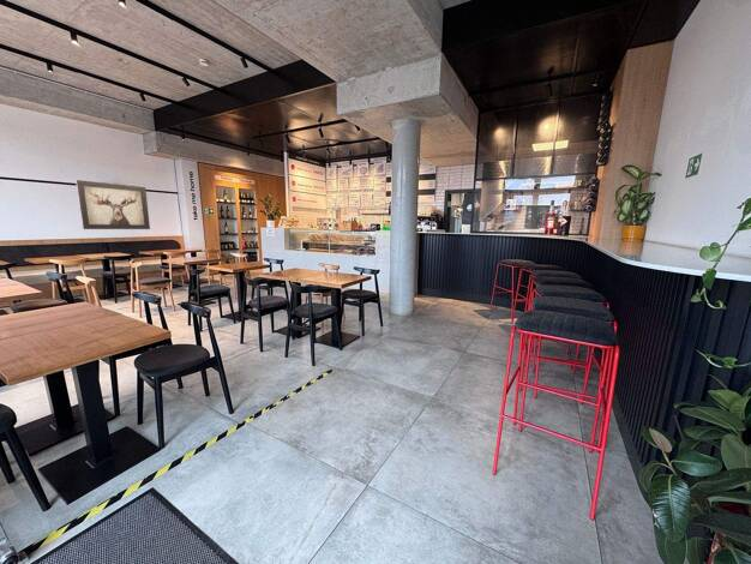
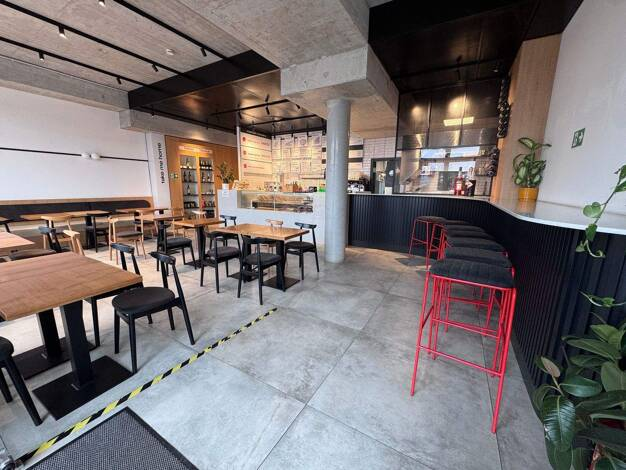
- wall art [74,179,151,230]
